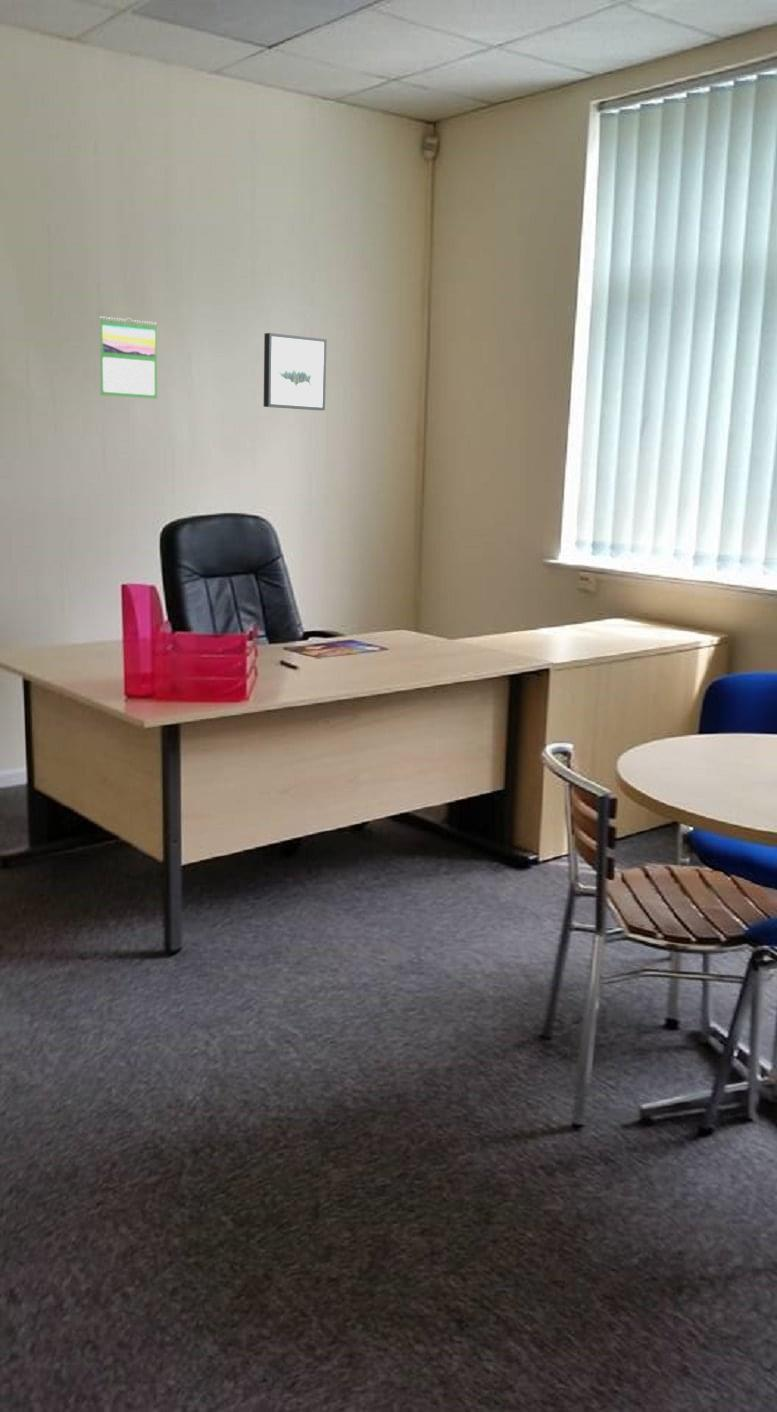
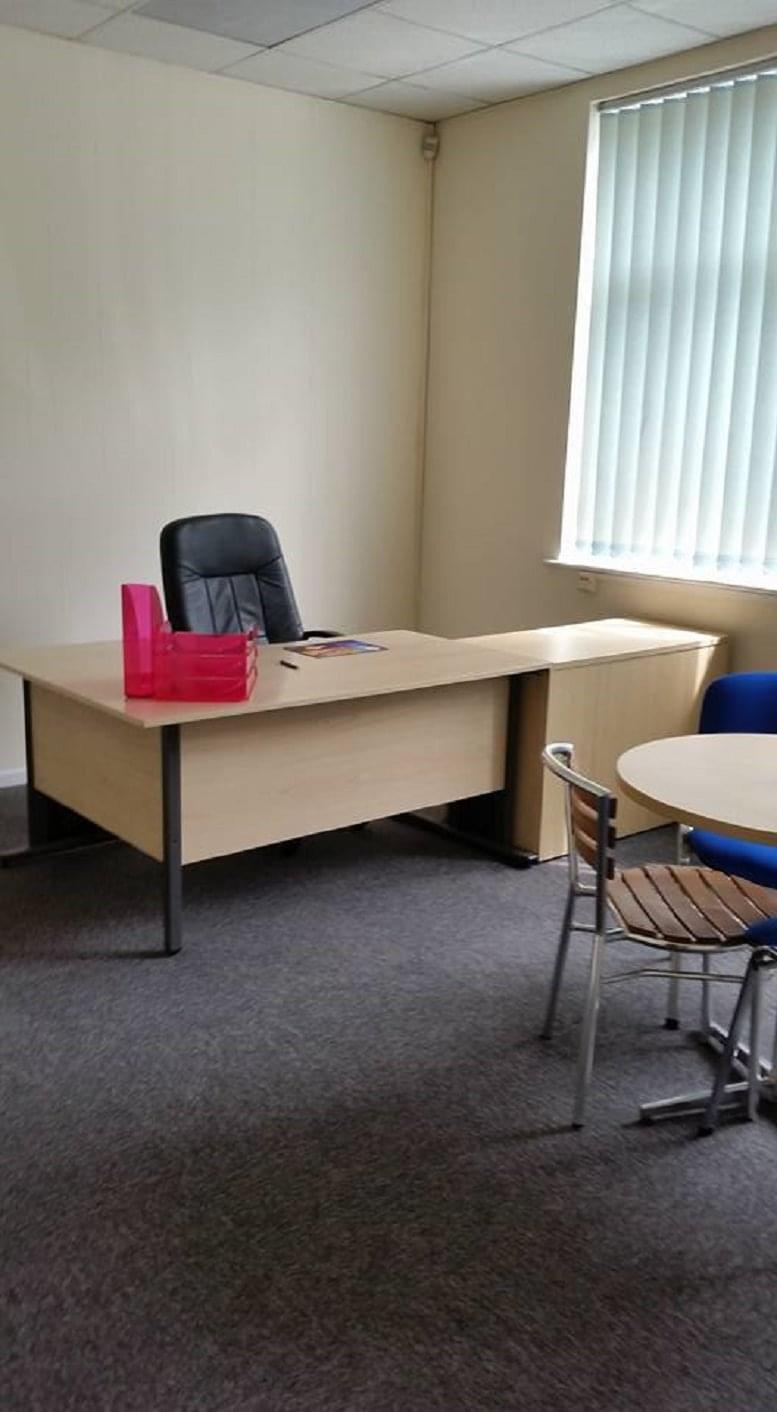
- calendar [98,315,158,400]
- wall art [263,332,328,411]
